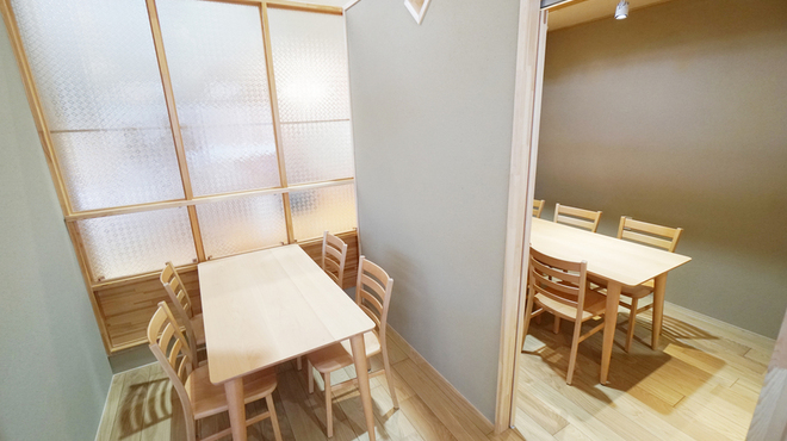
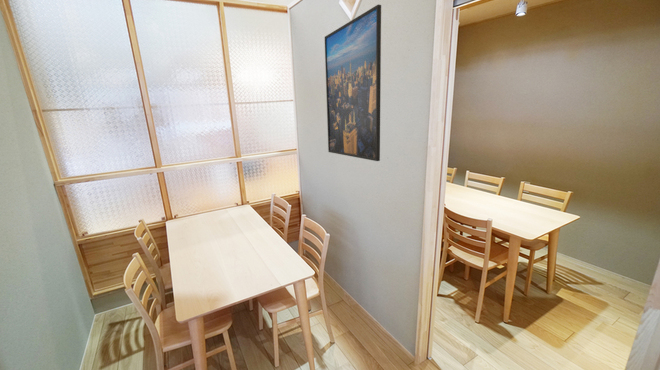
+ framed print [324,4,382,162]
